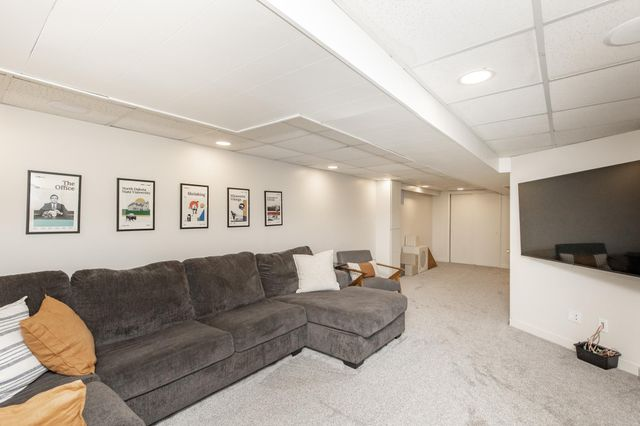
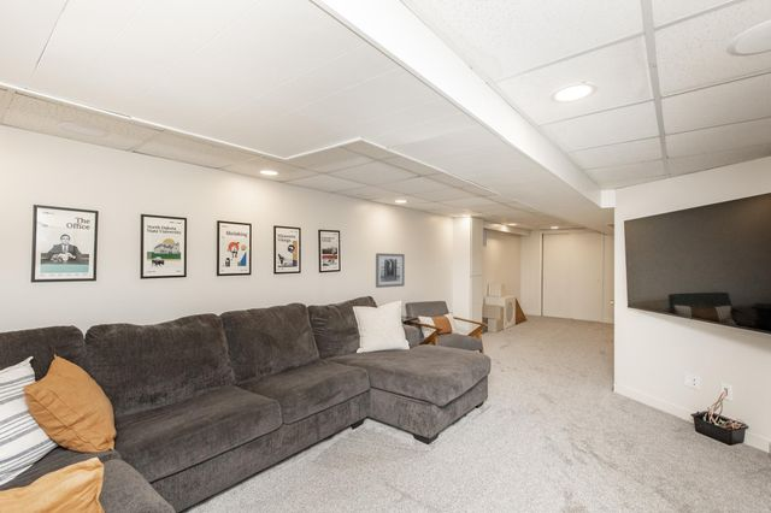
+ wall art [375,252,406,289]
